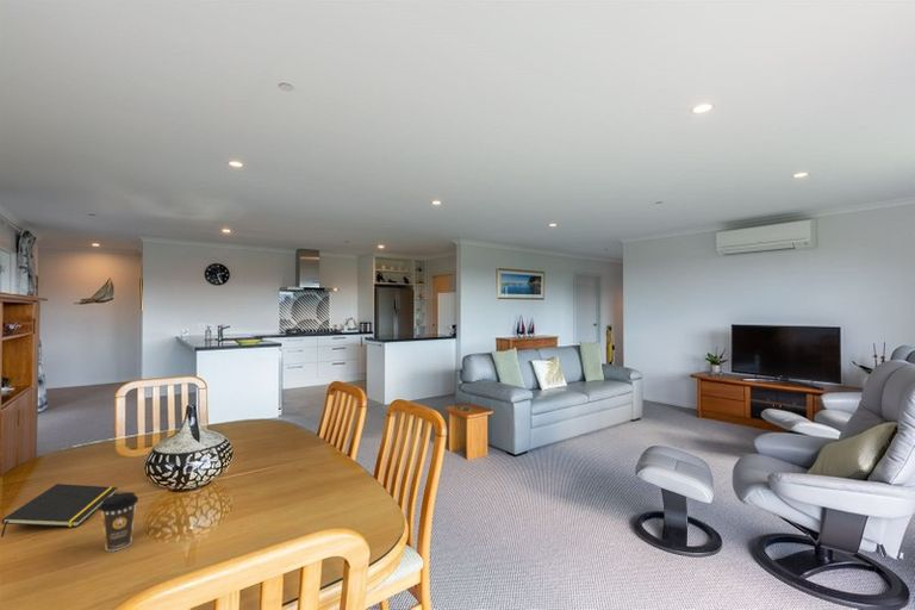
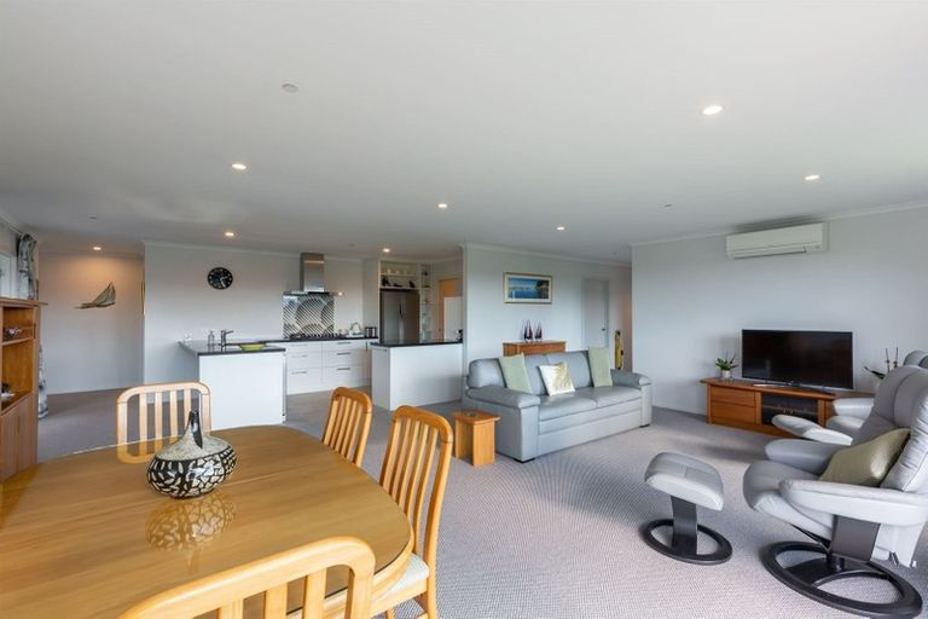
- notepad [0,483,119,539]
- coffee cup [98,491,139,552]
